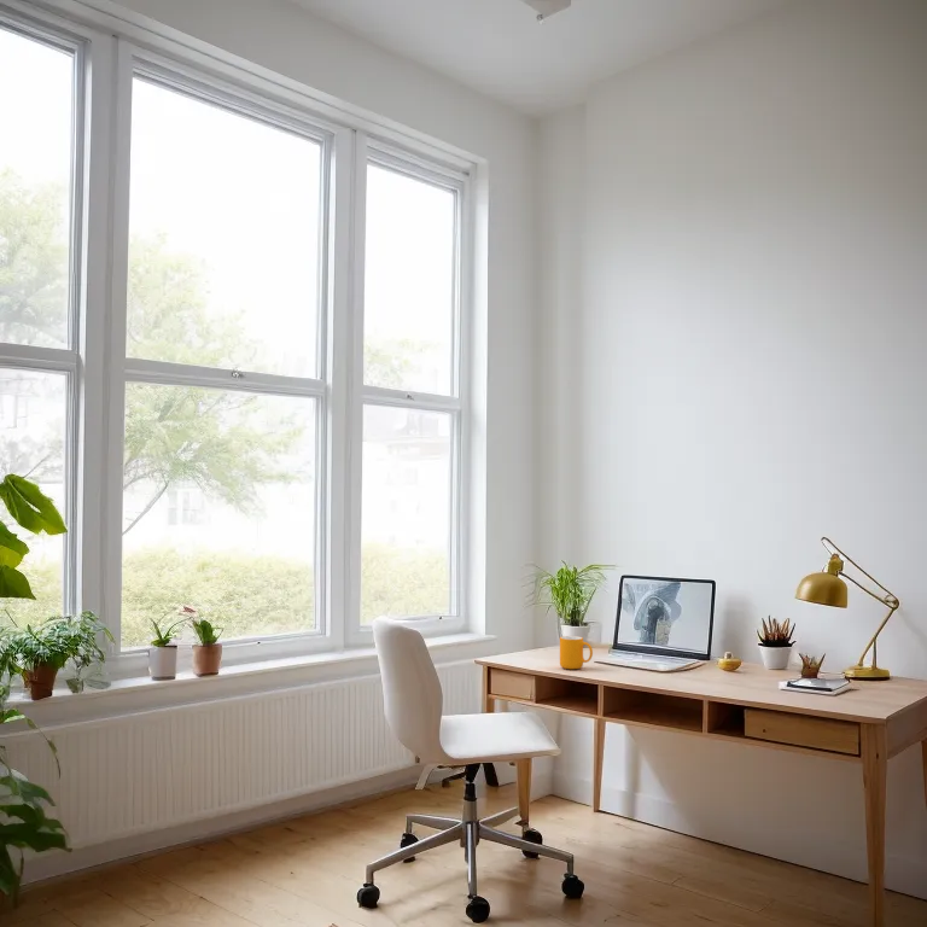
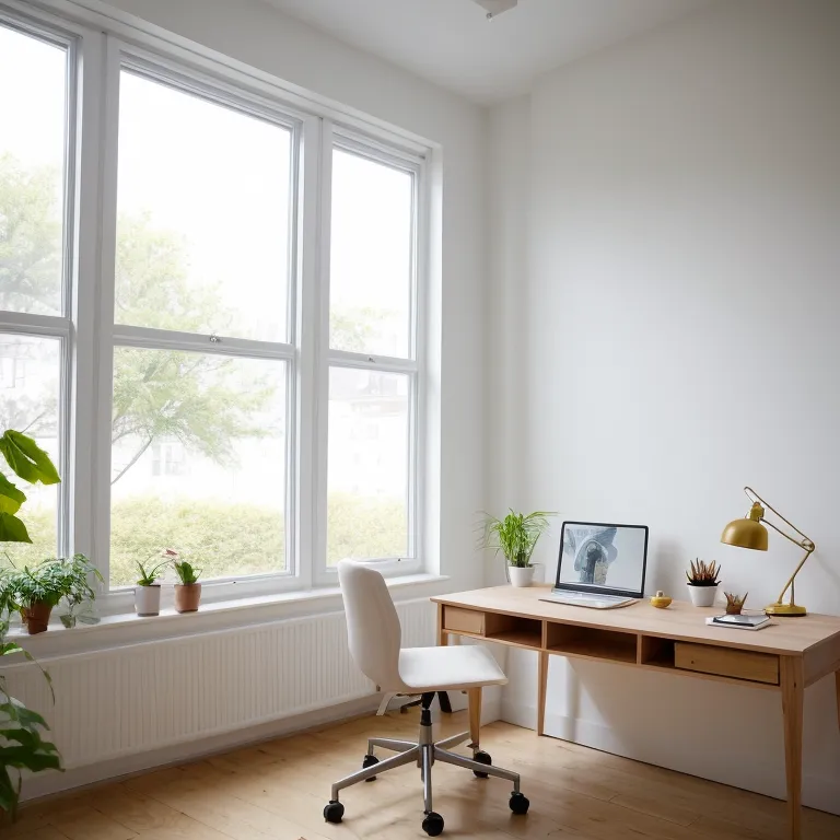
- mug [559,635,594,670]
